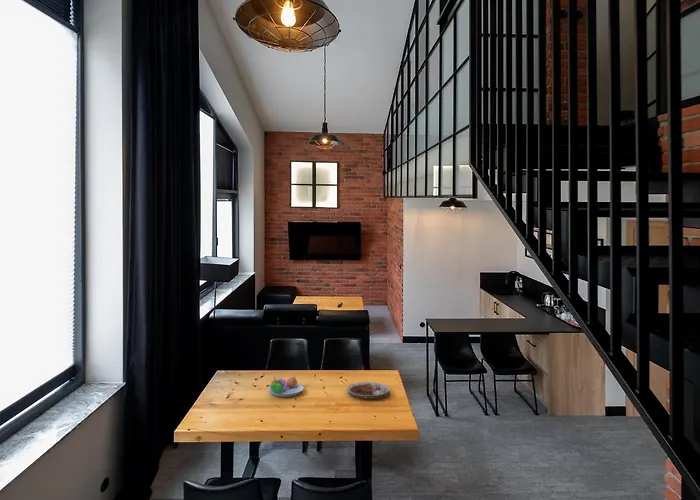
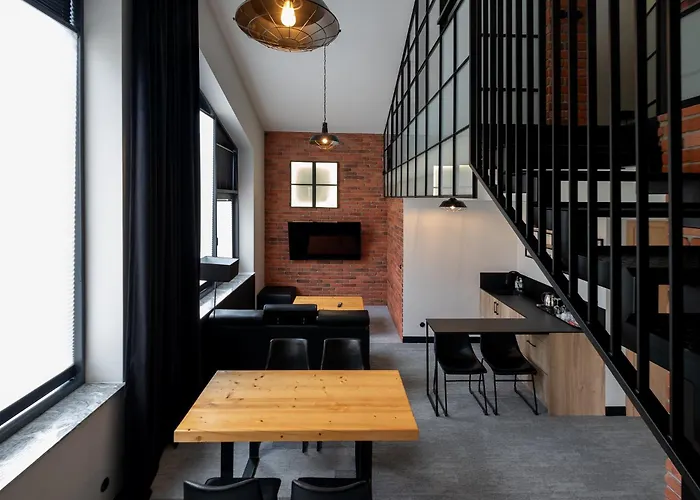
- plate [346,381,391,400]
- fruit bowl [265,376,305,398]
